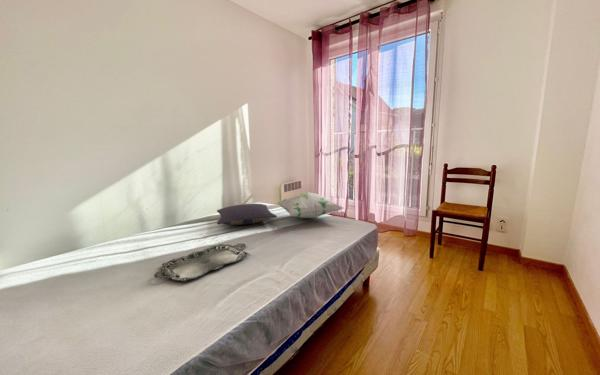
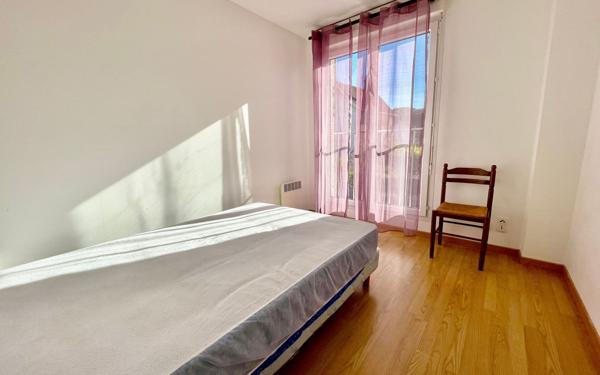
- decorative pillow [276,192,344,219]
- pillow [216,203,278,226]
- serving tray [153,243,247,282]
